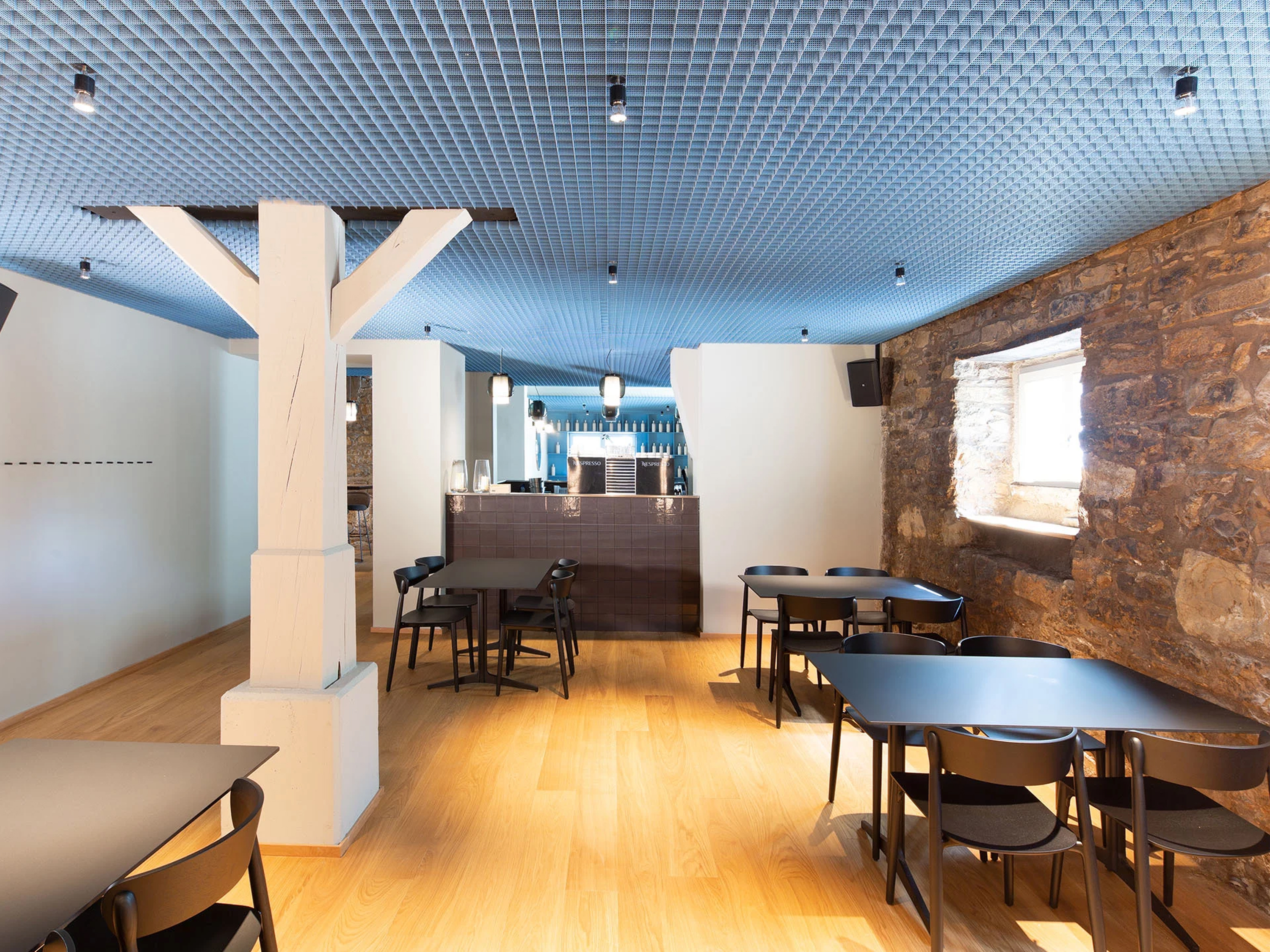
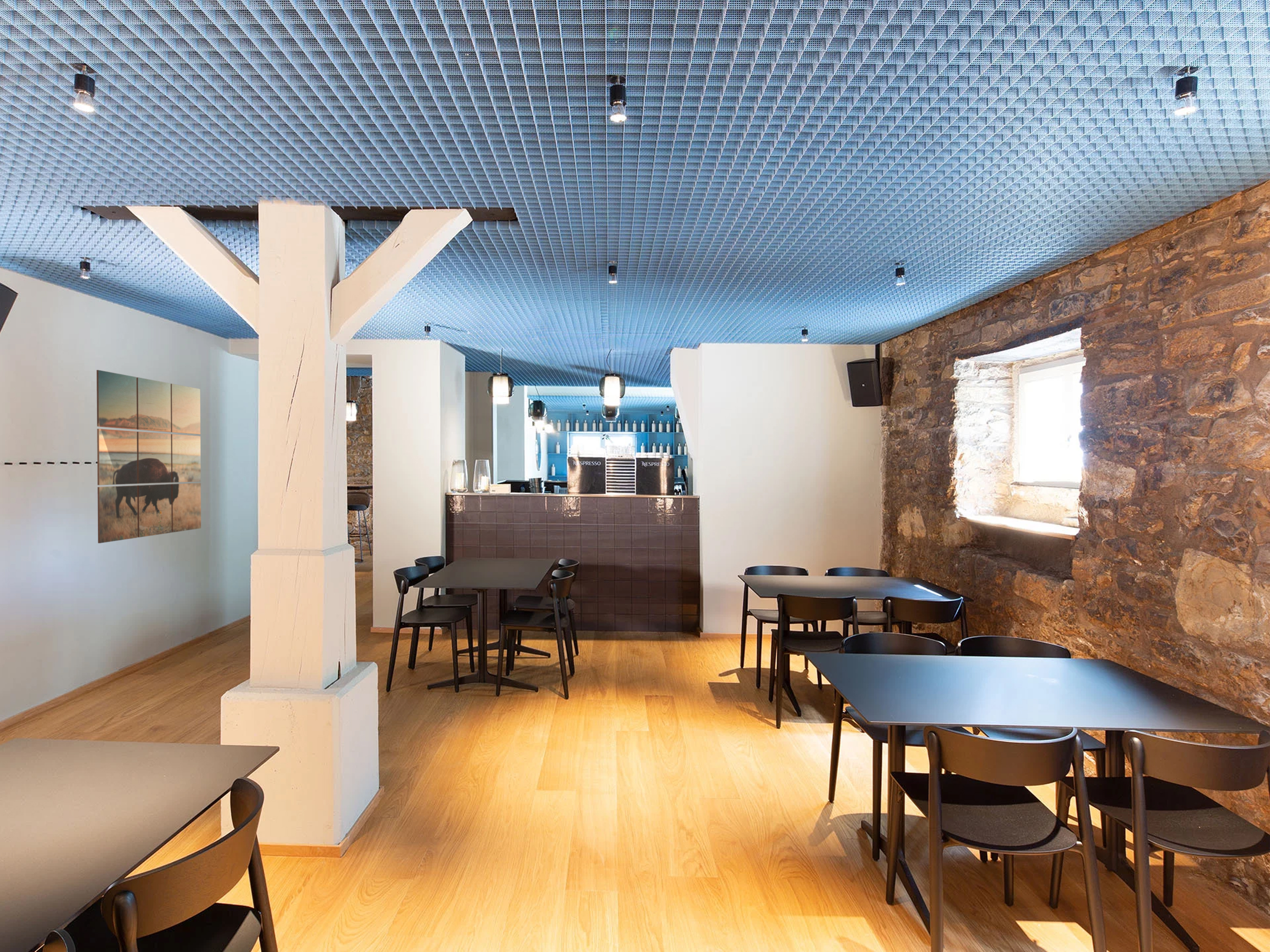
+ wall art [96,369,202,544]
